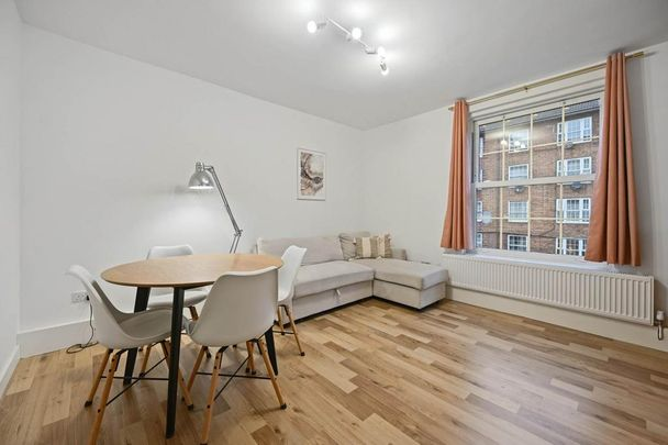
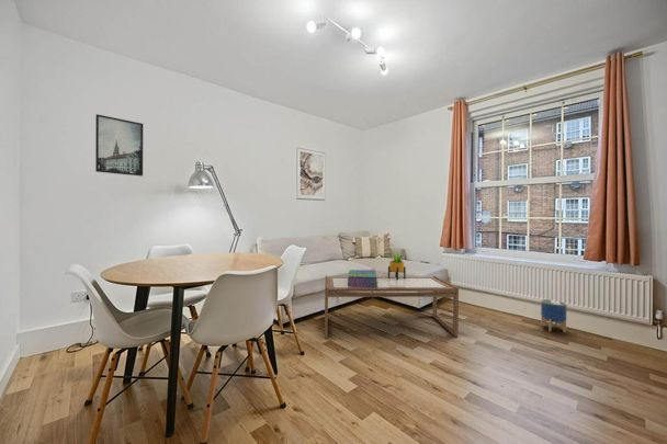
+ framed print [94,113,144,178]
+ stack of books [347,269,378,287]
+ planter [540,298,568,333]
+ coffee table [324,275,460,339]
+ potted plant [387,251,407,281]
